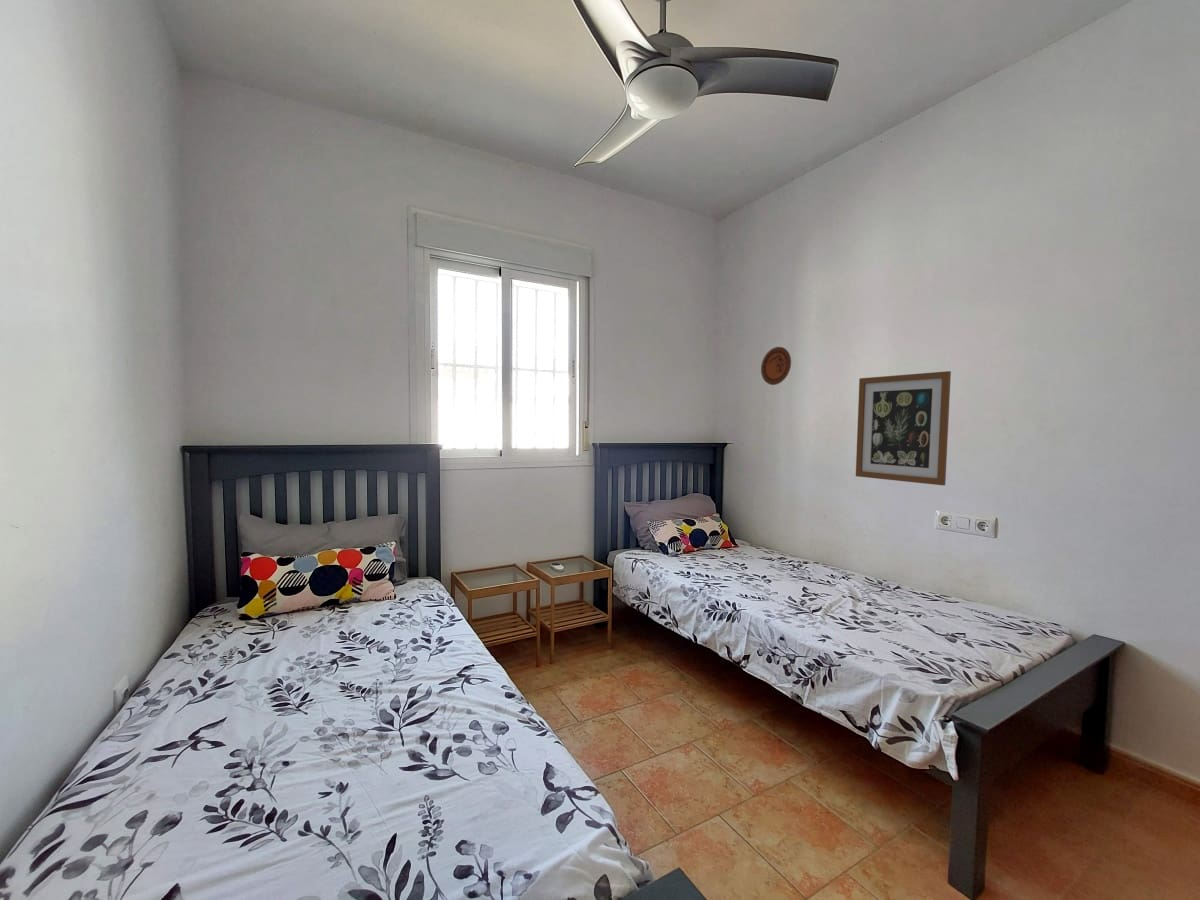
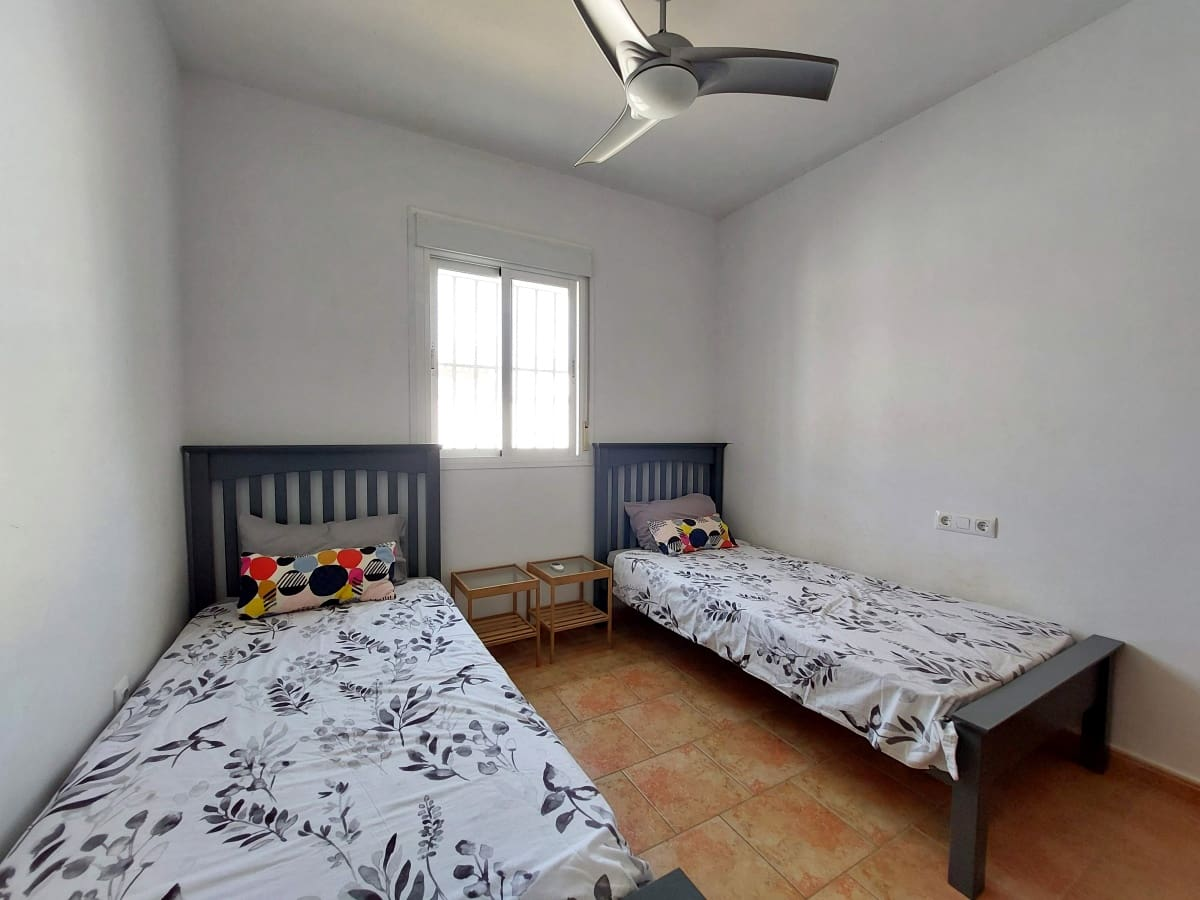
- wall art [855,370,952,486]
- decorative plate [760,346,792,386]
